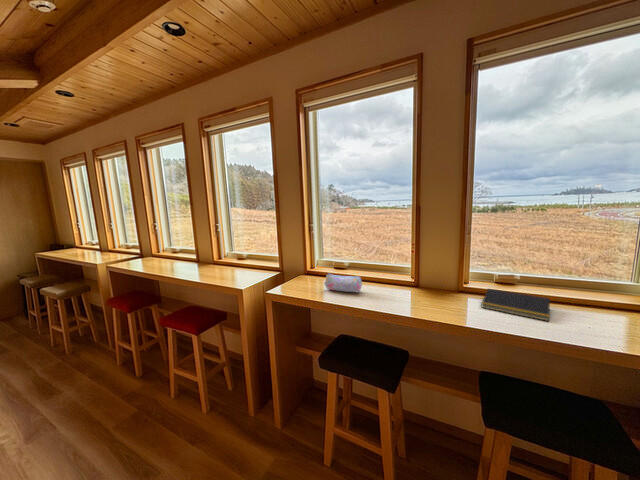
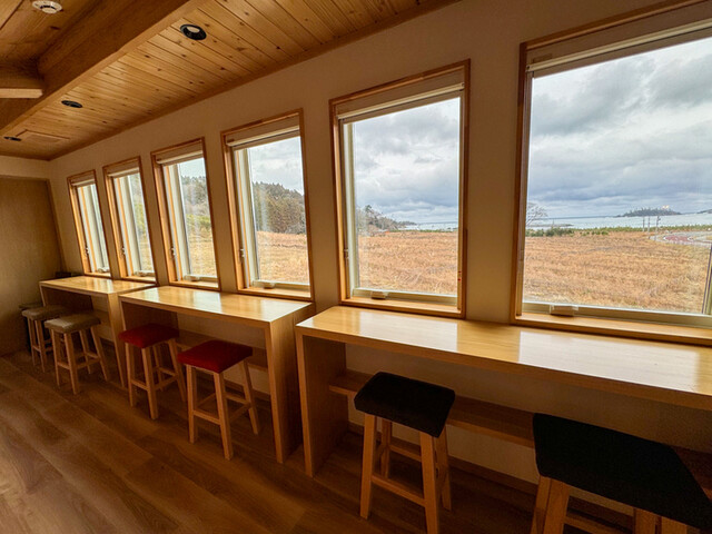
- pencil case [323,273,363,293]
- notepad [480,288,551,322]
